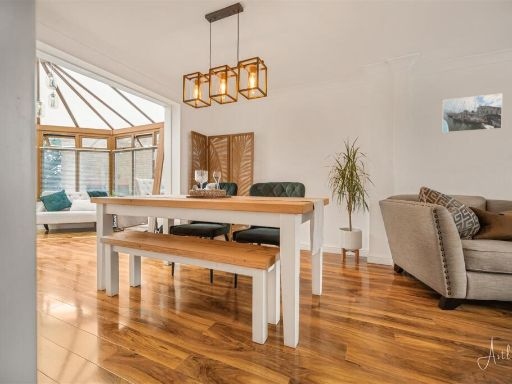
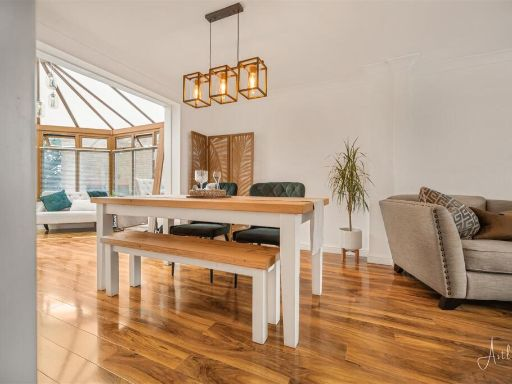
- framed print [441,92,503,134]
